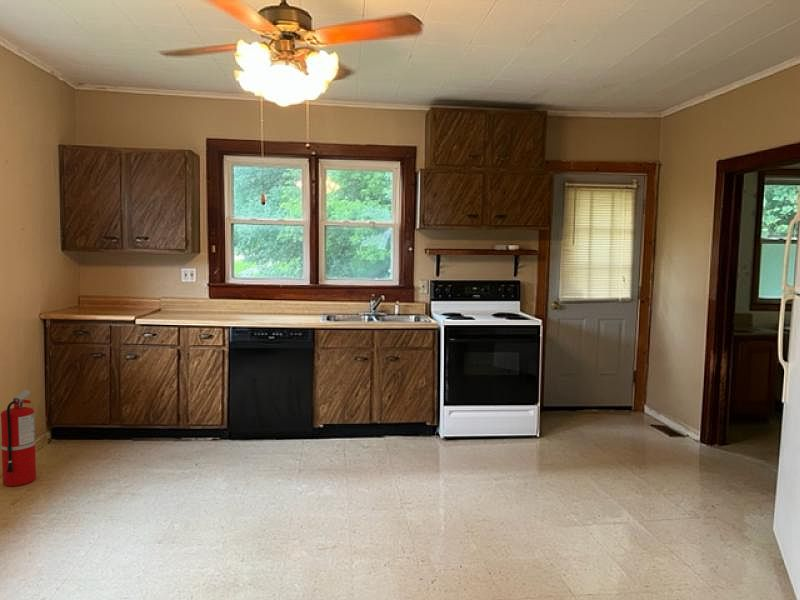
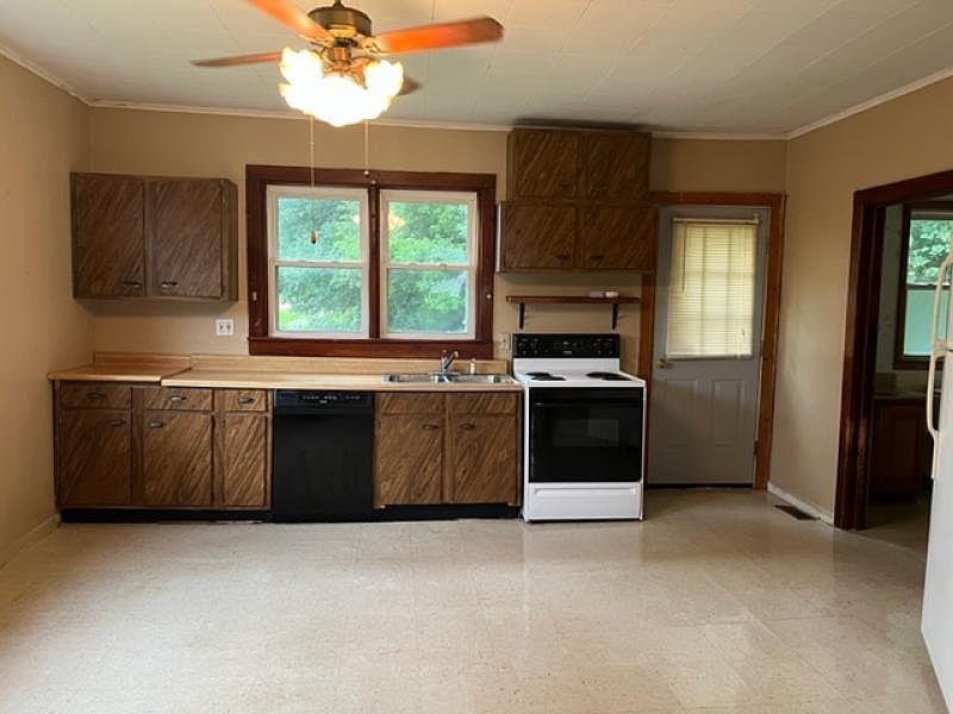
- fire extinguisher [0,389,37,487]
